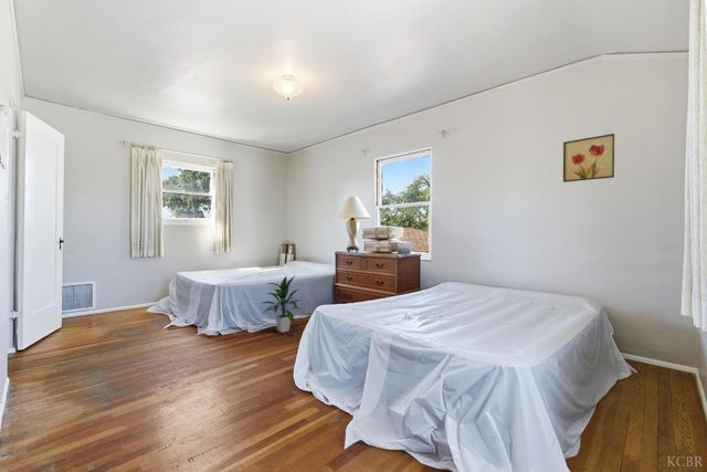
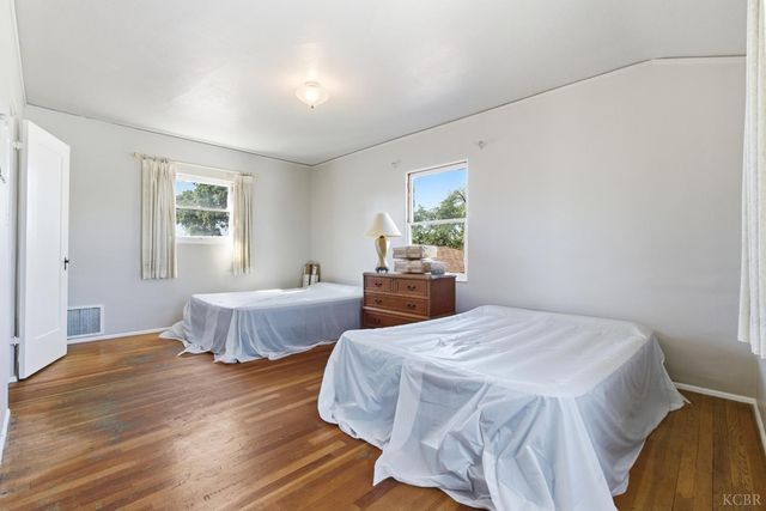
- wall art [562,133,615,183]
- indoor plant [258,275,303,334]
